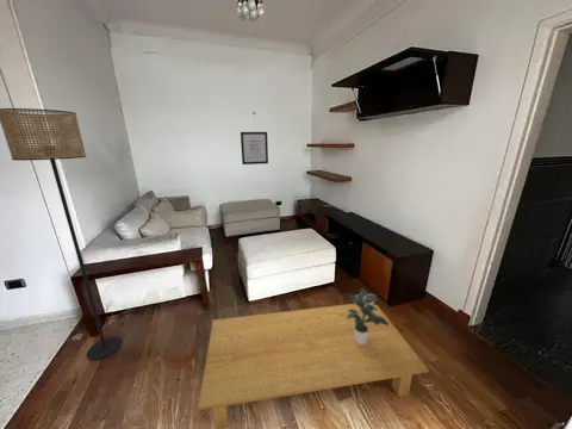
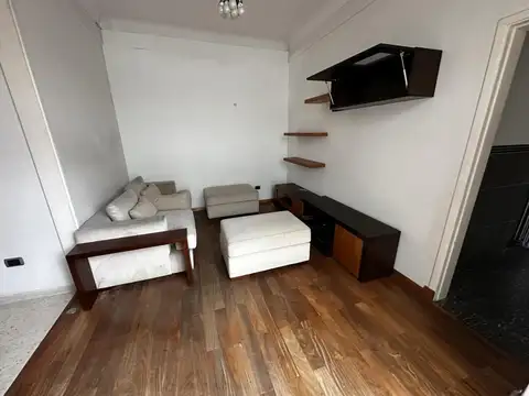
- potted plant [346,287,390,344]
- wall art [240,131,269,166]
- floor lamp [0,107,123,361]
- coffee table [197,301,430,429]
